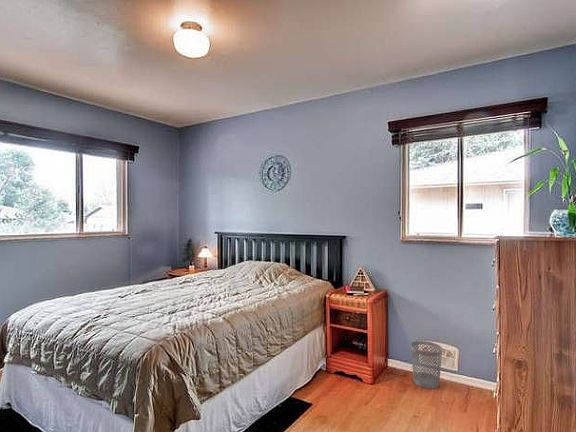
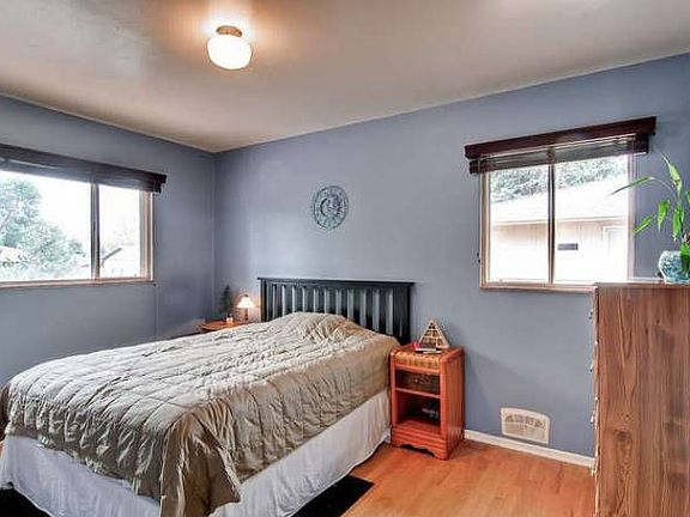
- wastebasket [410,340,443,390]
